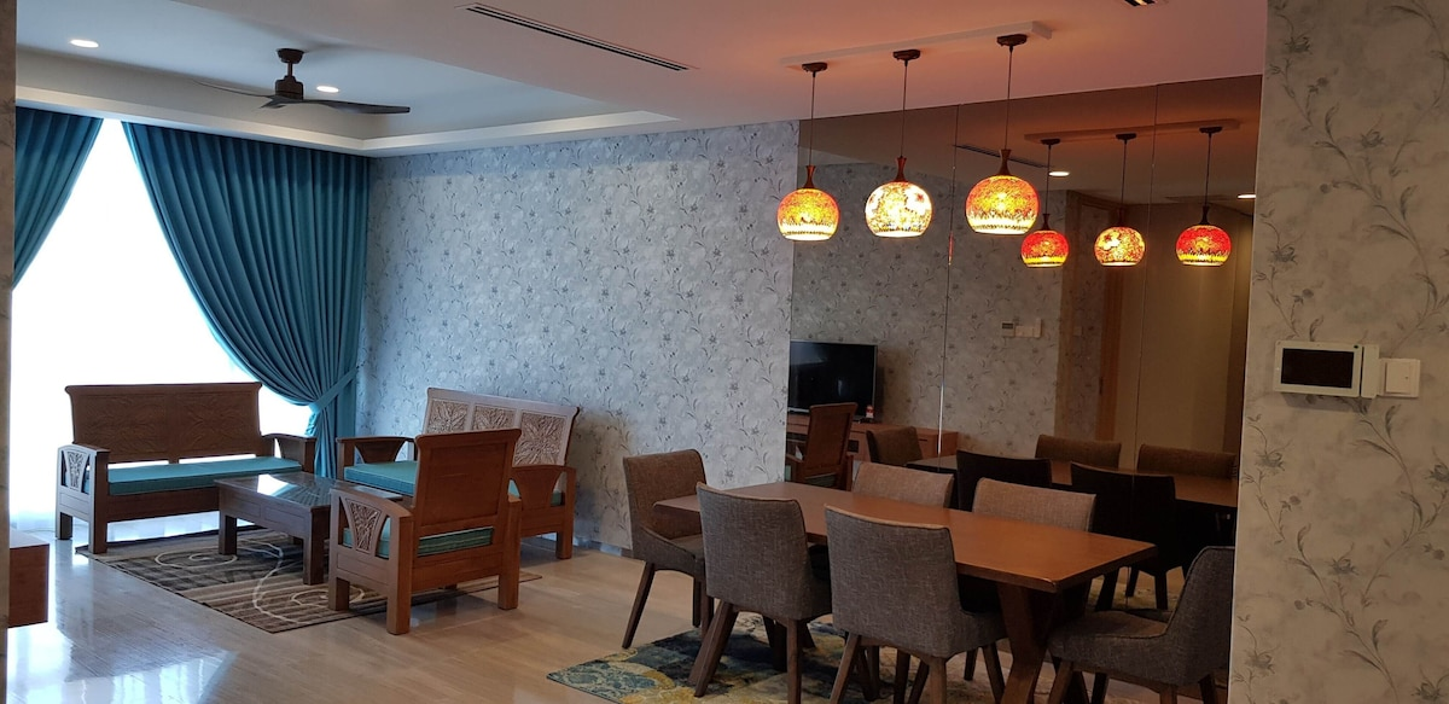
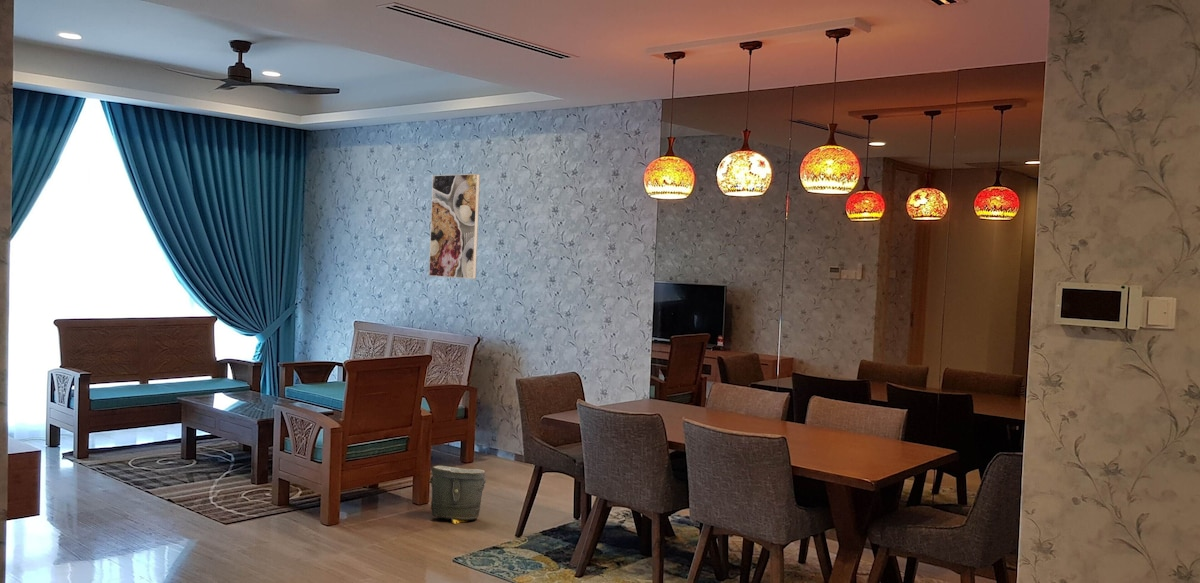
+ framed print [428,173,481,280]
+ bag [429,465,487,525]
